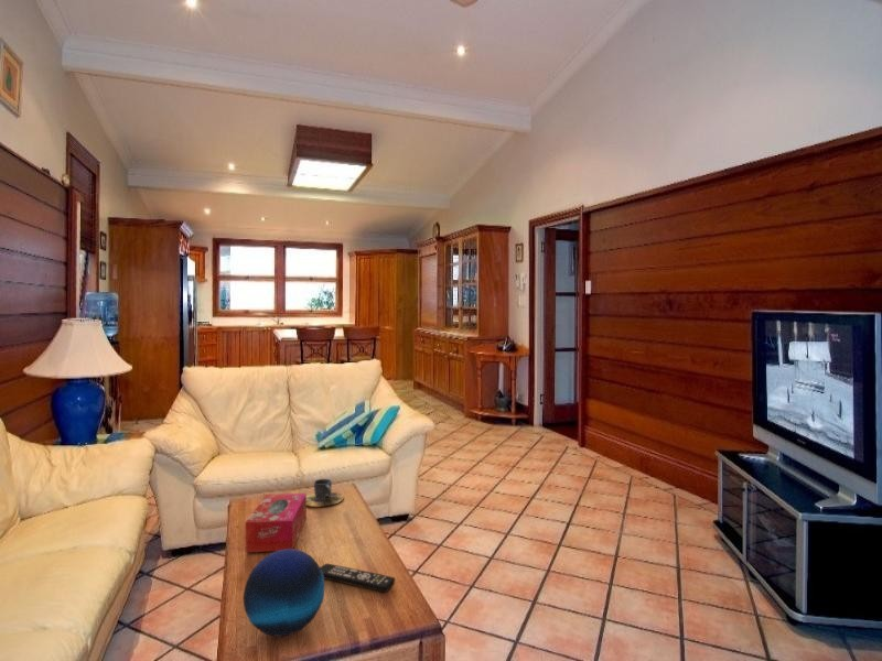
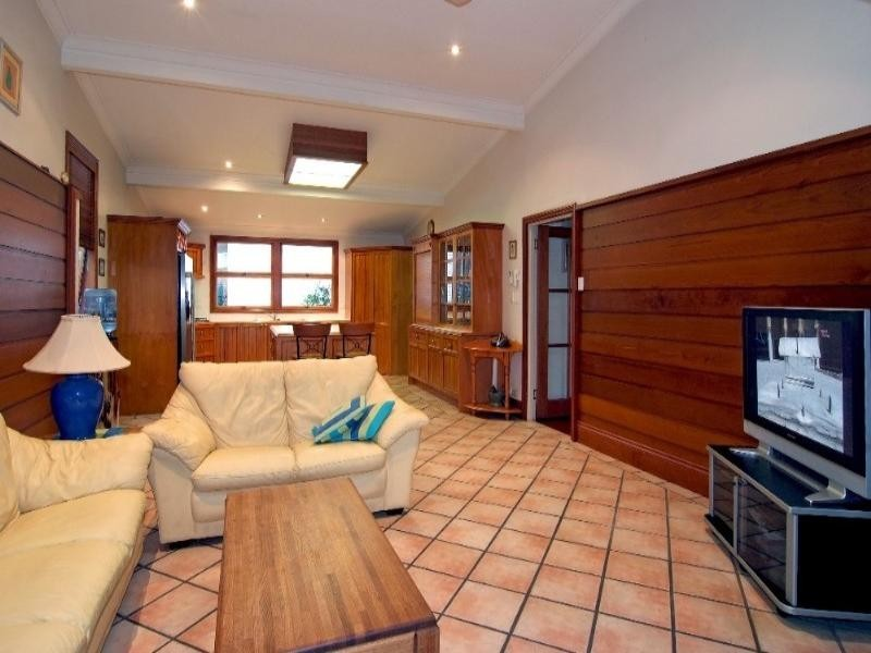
- decorative orb [243,549,325,638]
- cup [306,478,345,508]
- remote control [320,563,396,594]
- tissue box [245,492,308,553]
